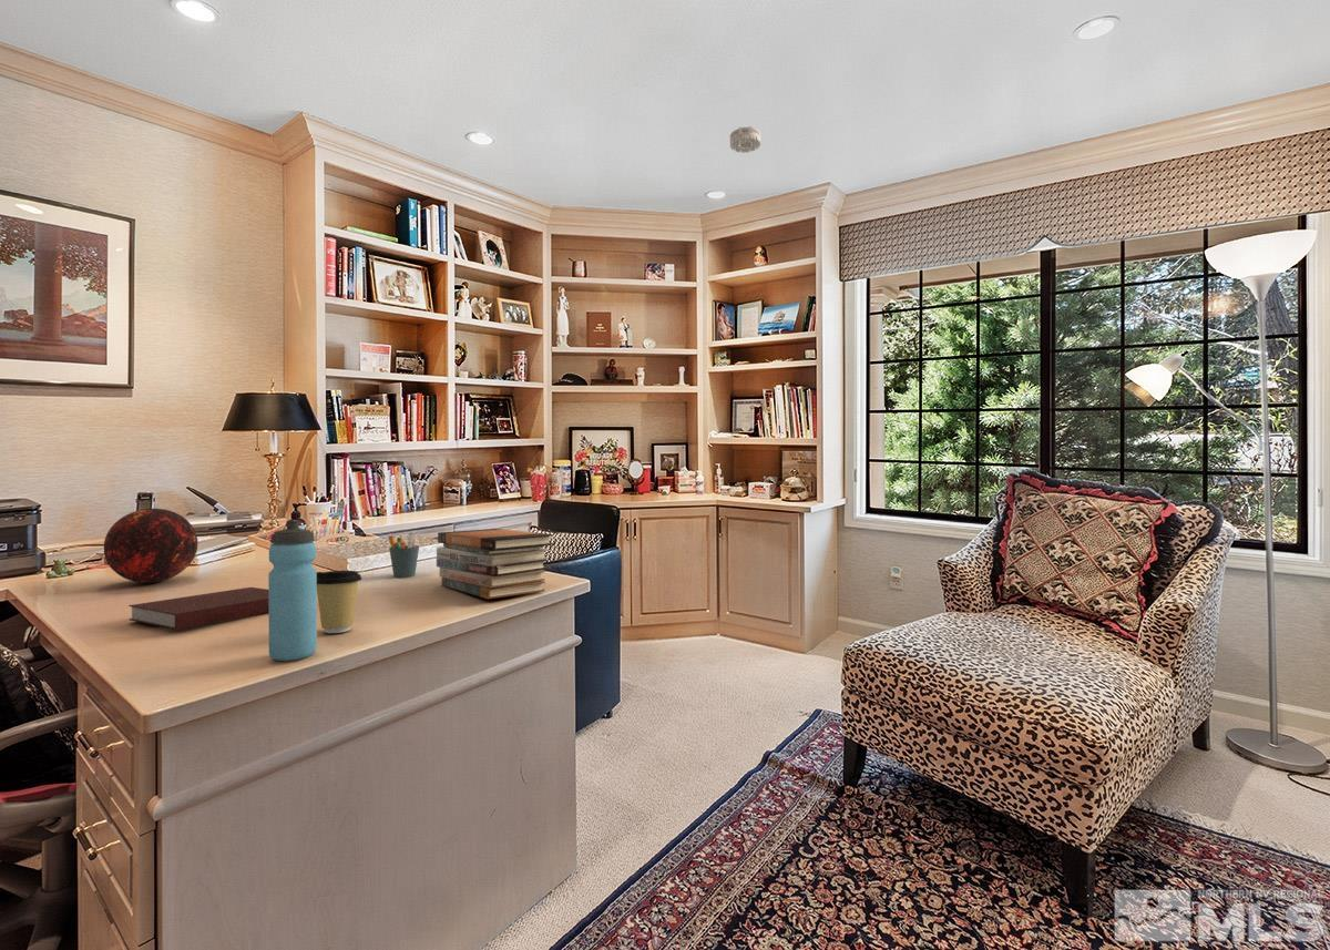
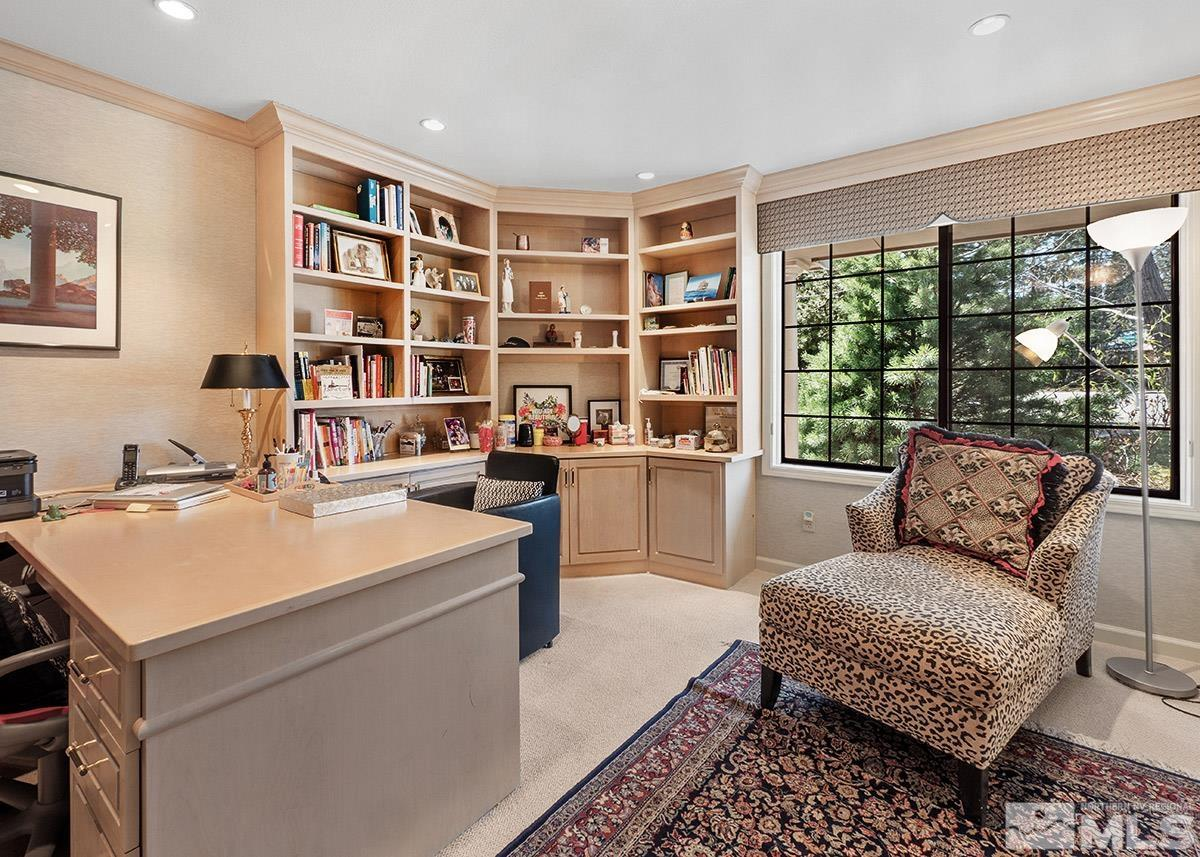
- smoke detector [729,125,761,154]
- coffee cup [317,570,362,634]
- pen holder [387,531,420,579]
- decorative orb [103,508,198,584]
- notebook [127,586,269,631]
- water bottle [267,519,318,662]
- book stack [436,528,554,600]
